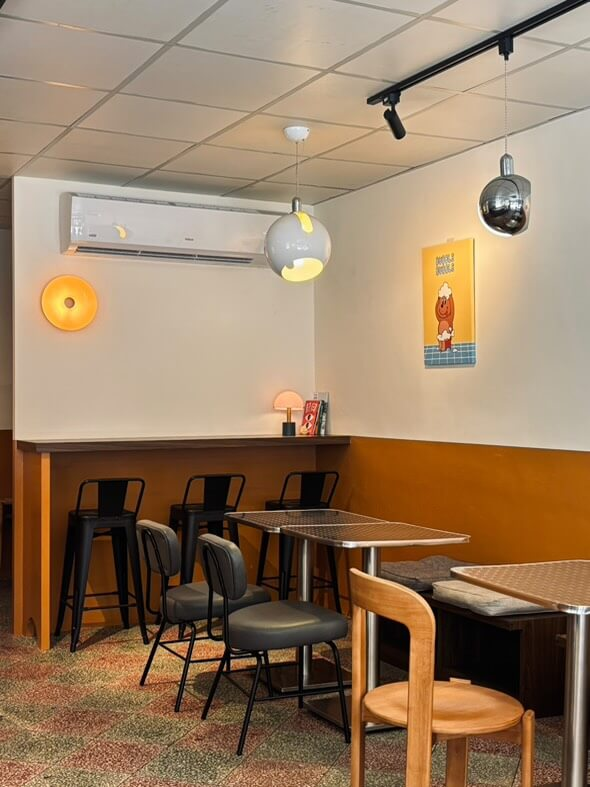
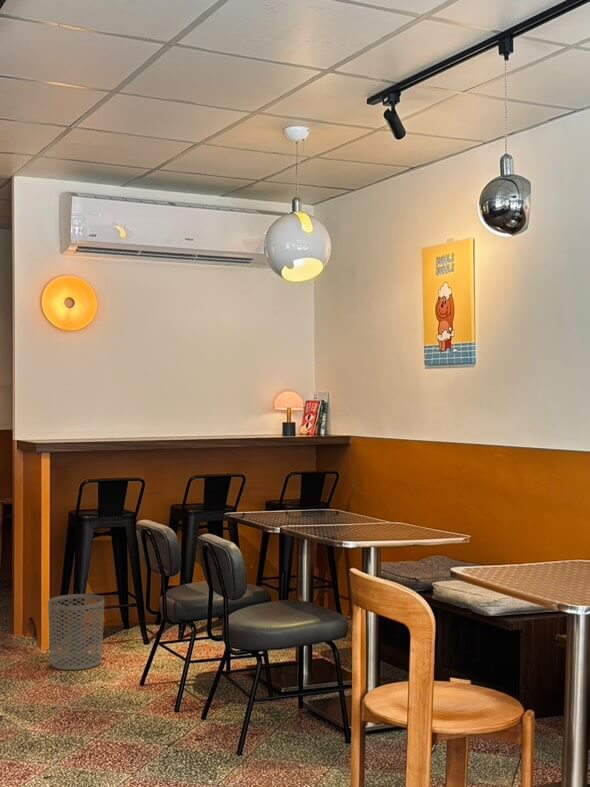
+ waste bin [47,593,105,671]
